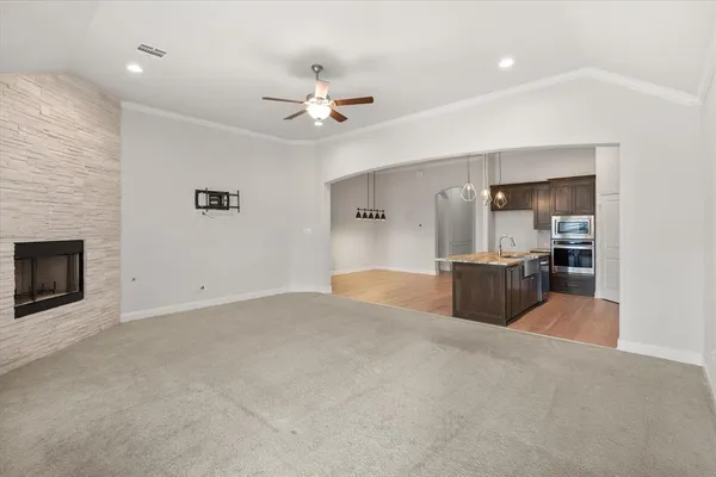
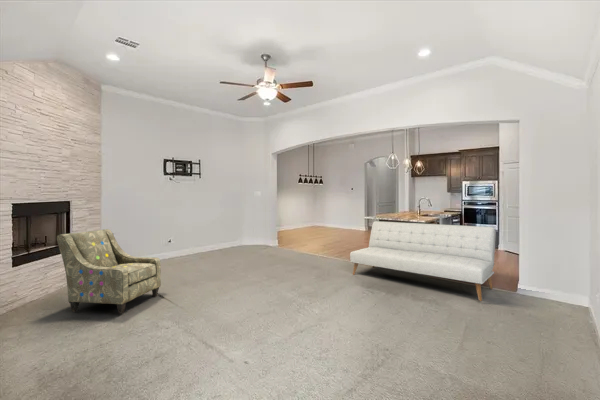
+ armchair [56,228,162,315]
+ sofa [349,220,497,302]
